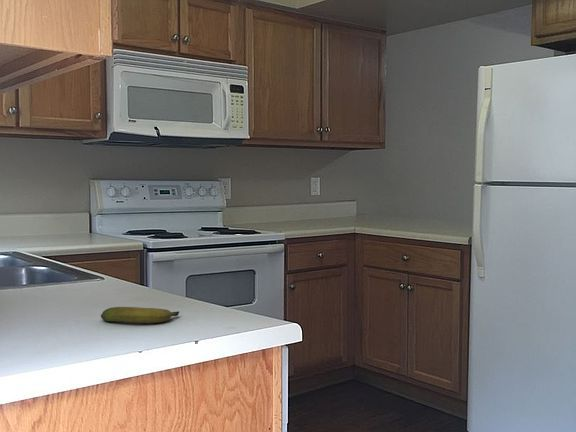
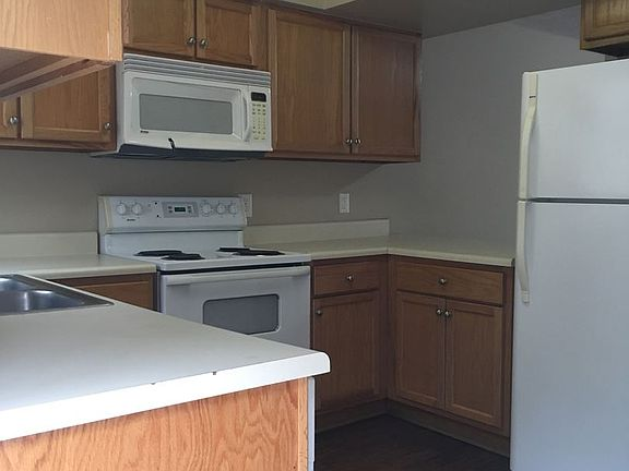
- banana [100,306,180,324]
